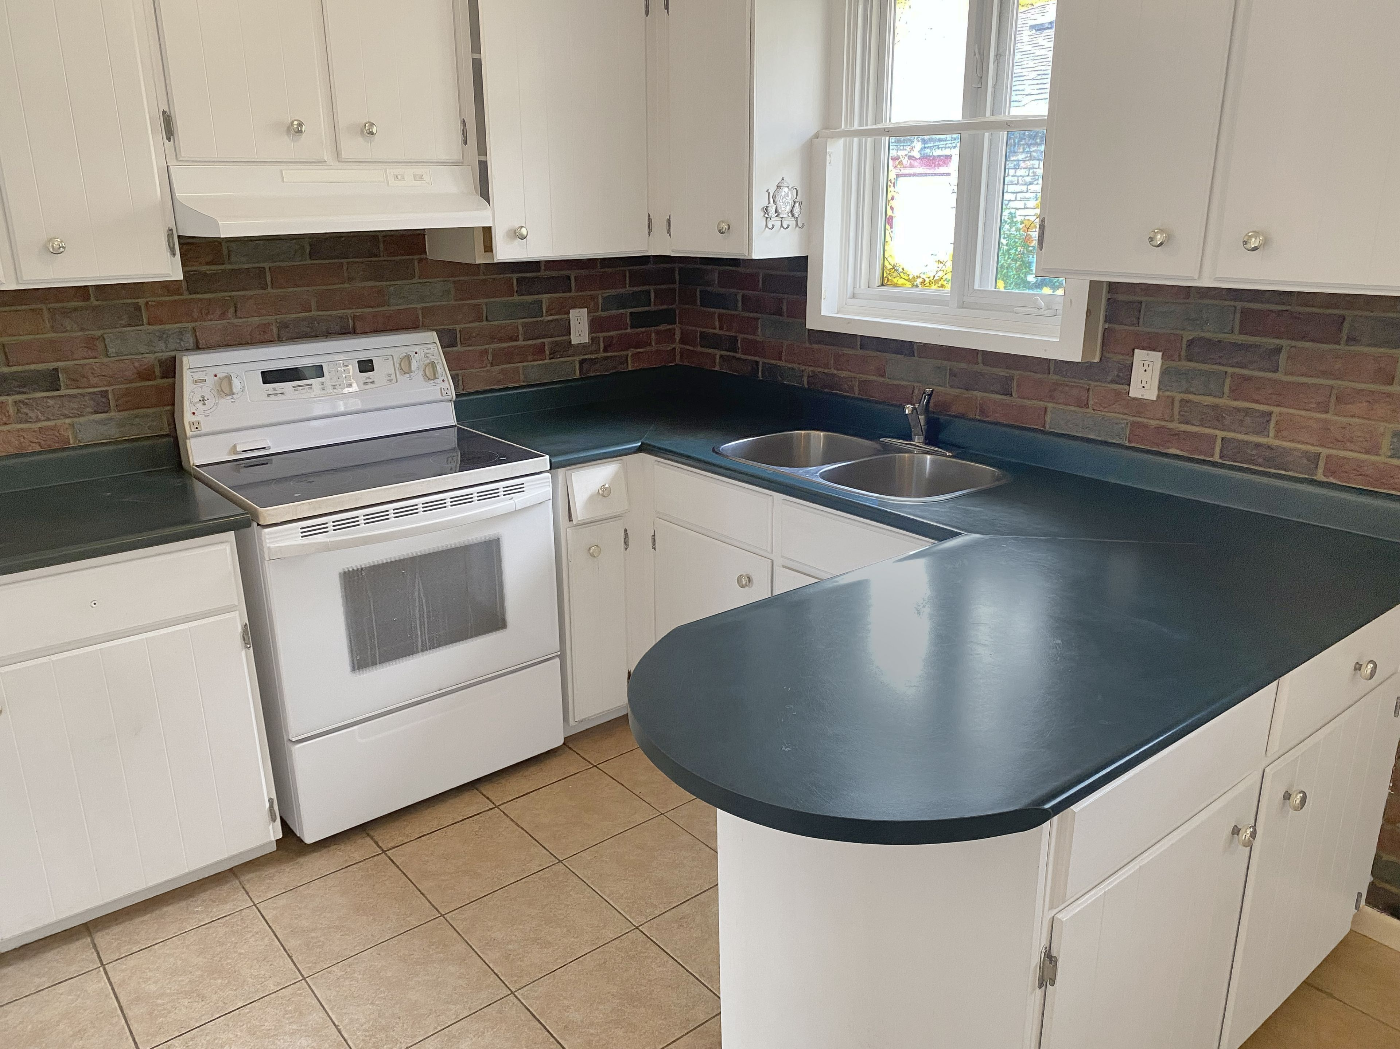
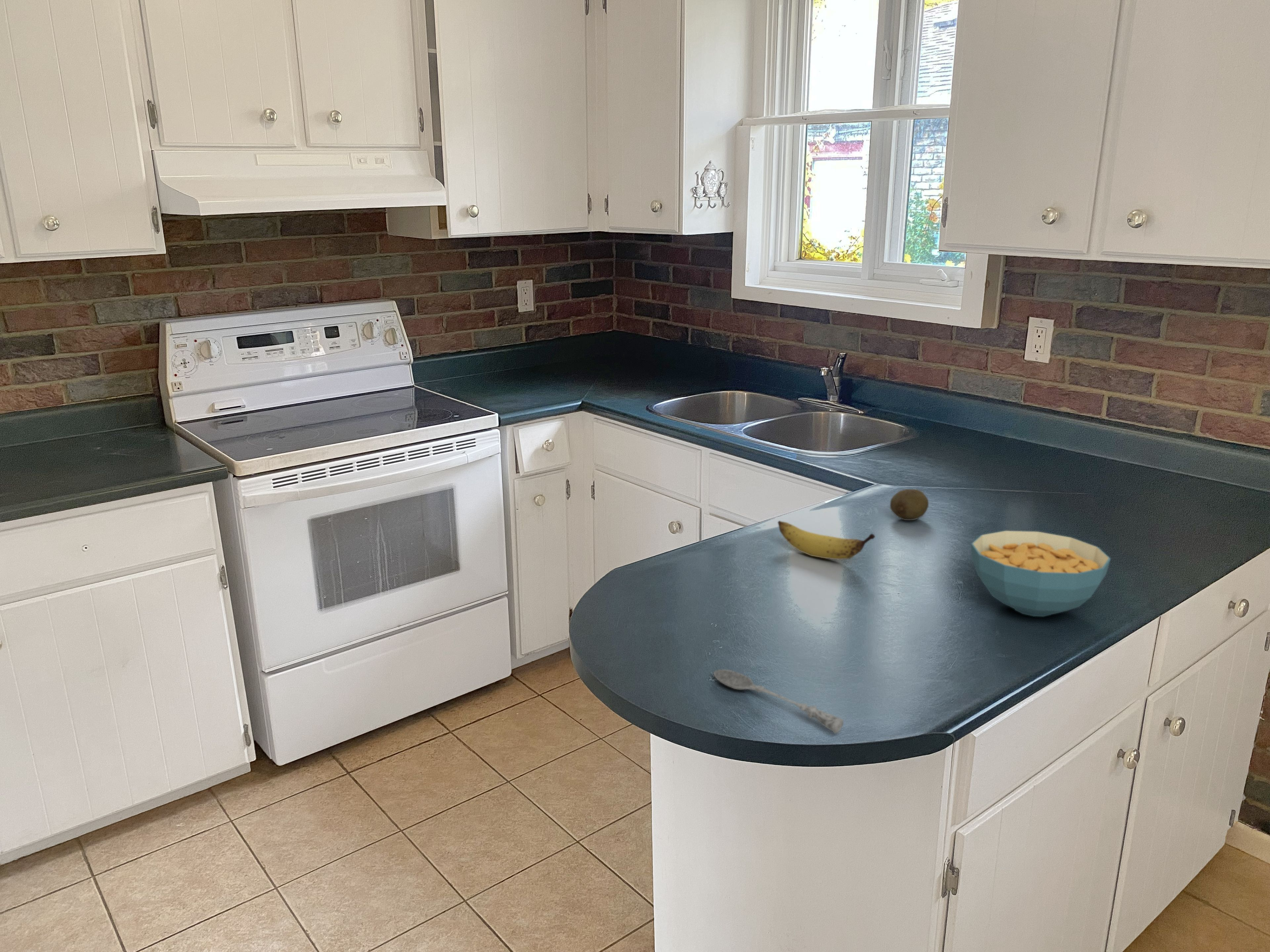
+ soupspoon [713,669,844,734]
+ fruit [890,489,929,521]
+ cereal bowl [971,530,1111,617]
+ banana [777,520,875,560]
